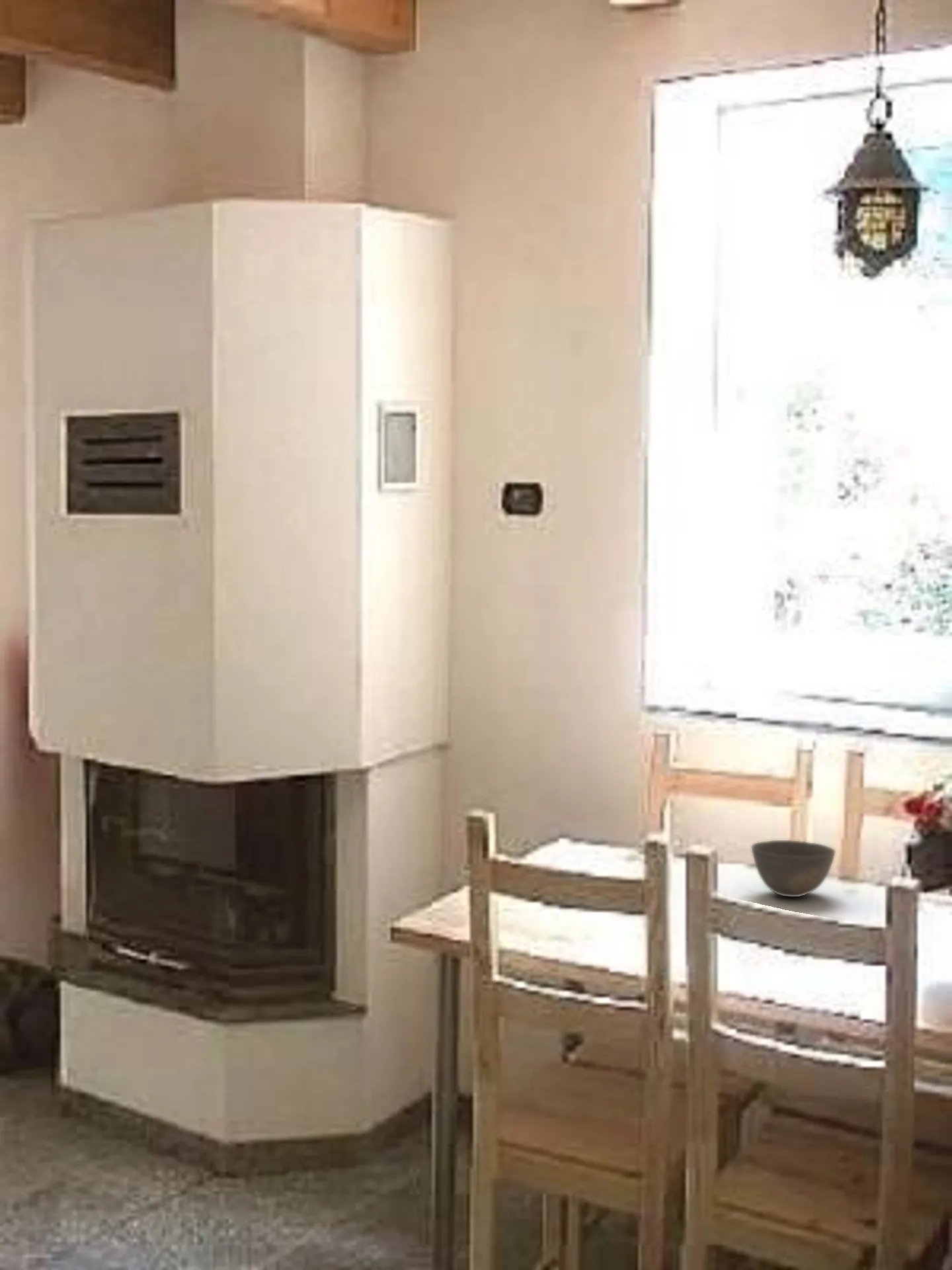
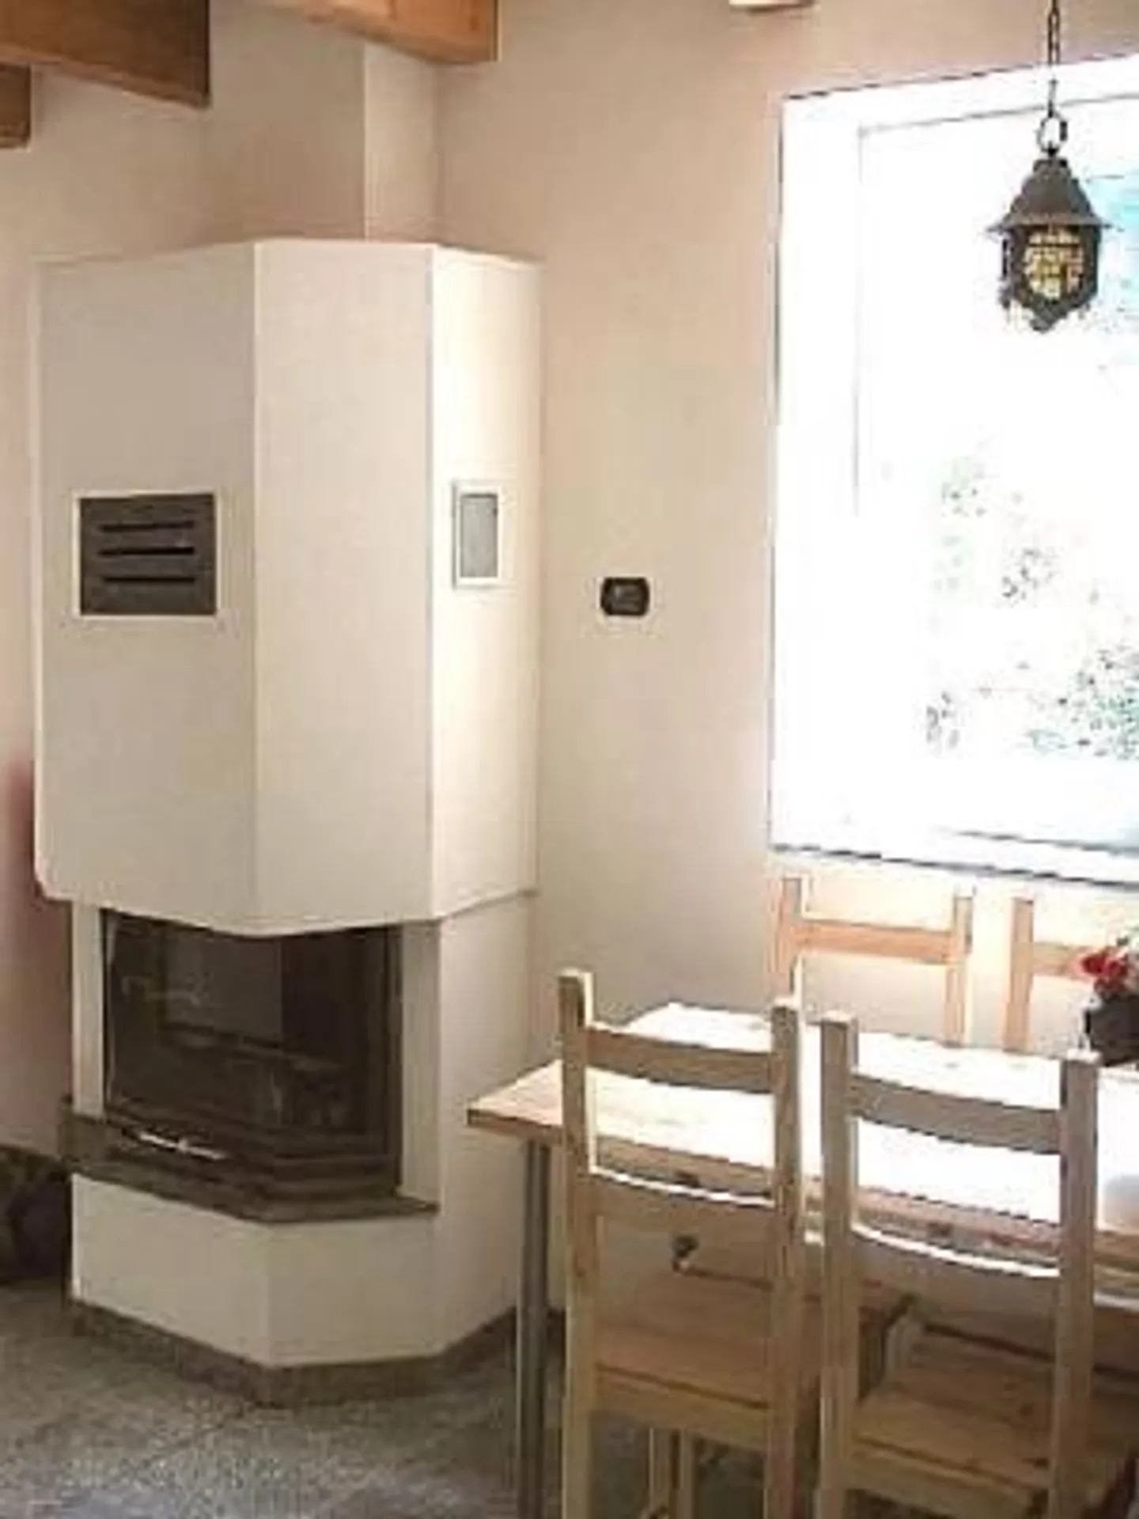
- bowl [751,839,836,898]
